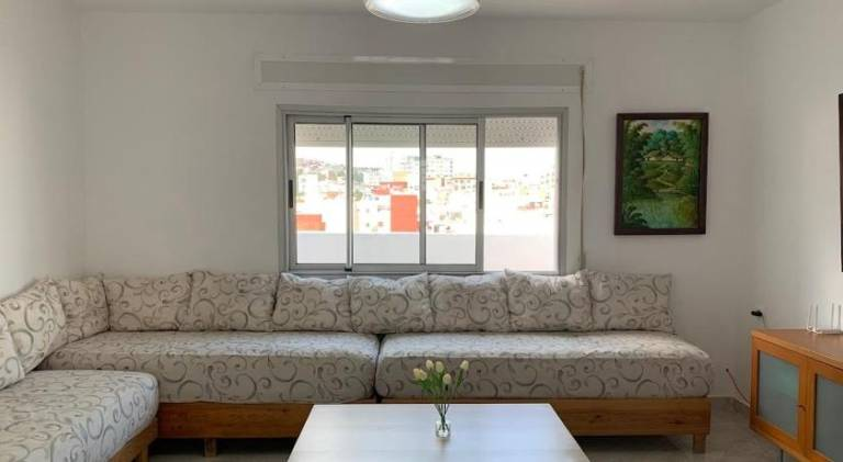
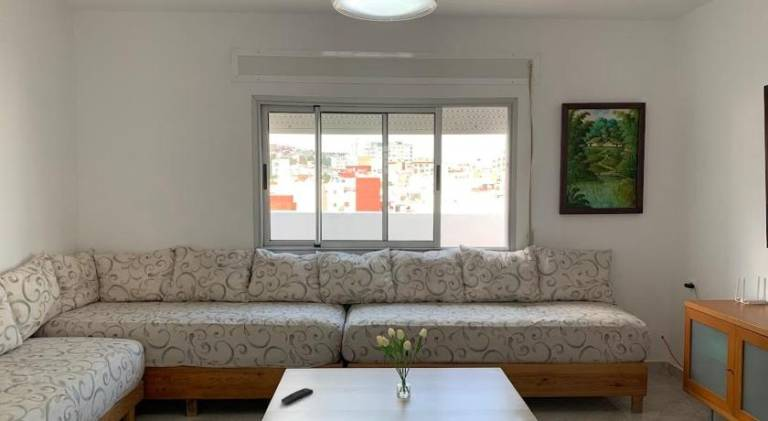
+ remote control [280,387,314,405]
